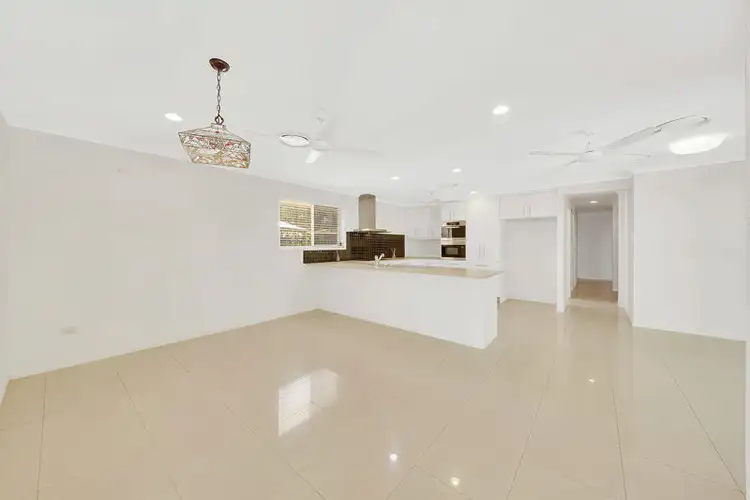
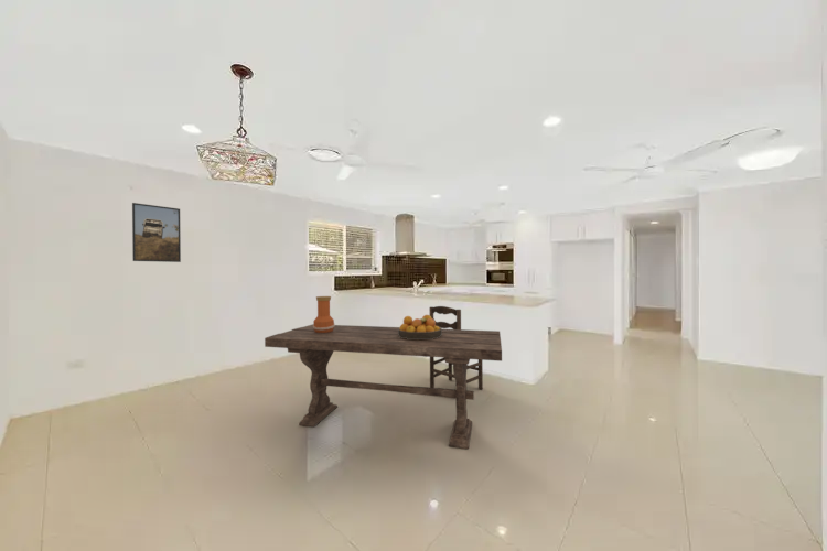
+ dining chair [428,305,484,390]
+ fruit bowl [398,314,442,339]
+ dining table [264,323,503,450]
+ vase [312,295,335,333]
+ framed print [131,202,182,263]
